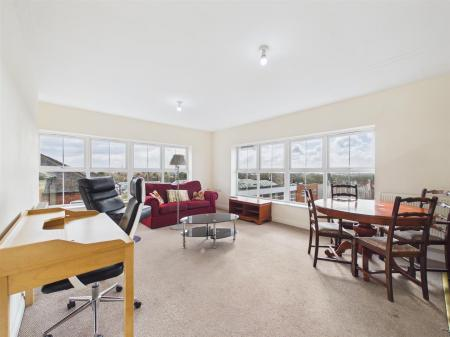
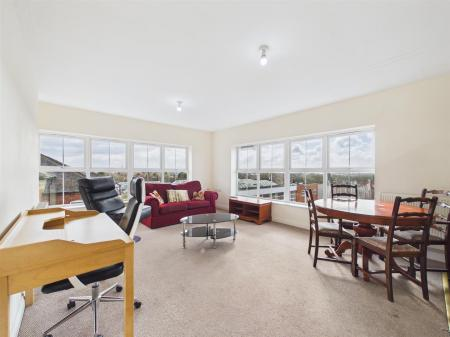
- floor lamp [169,153,187,231]
